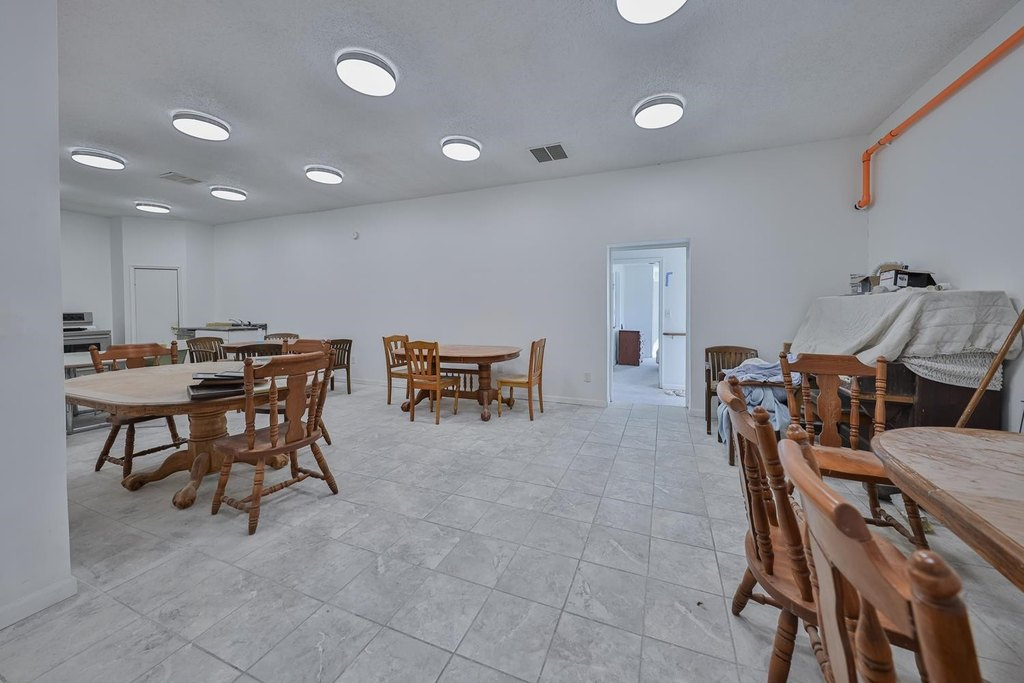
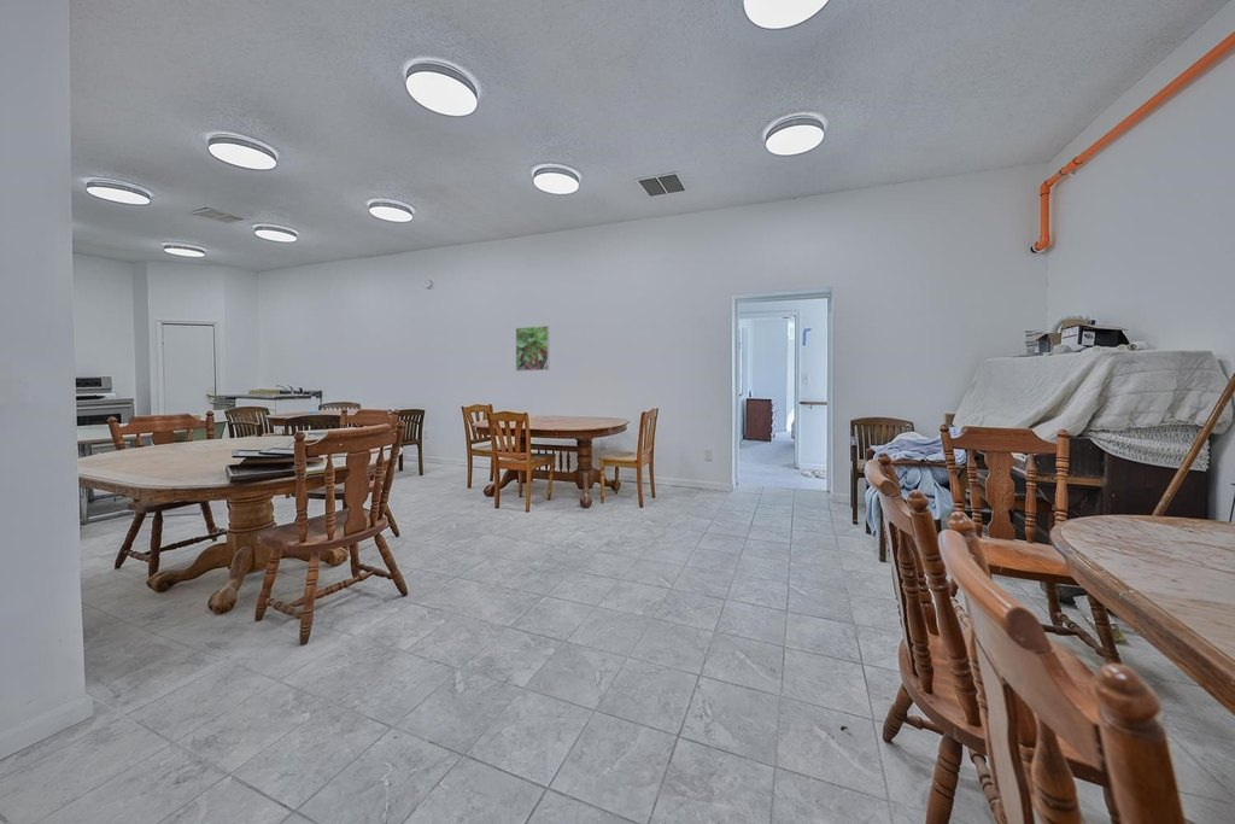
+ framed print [515,325,550,372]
